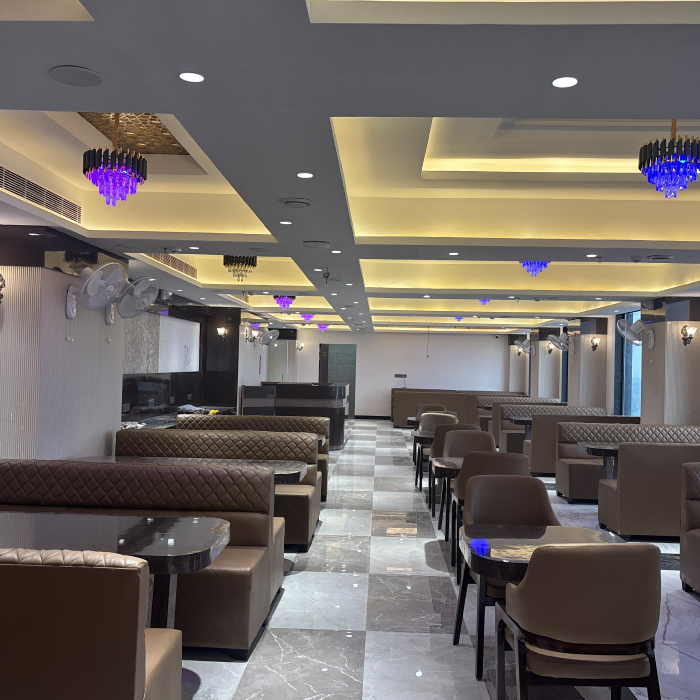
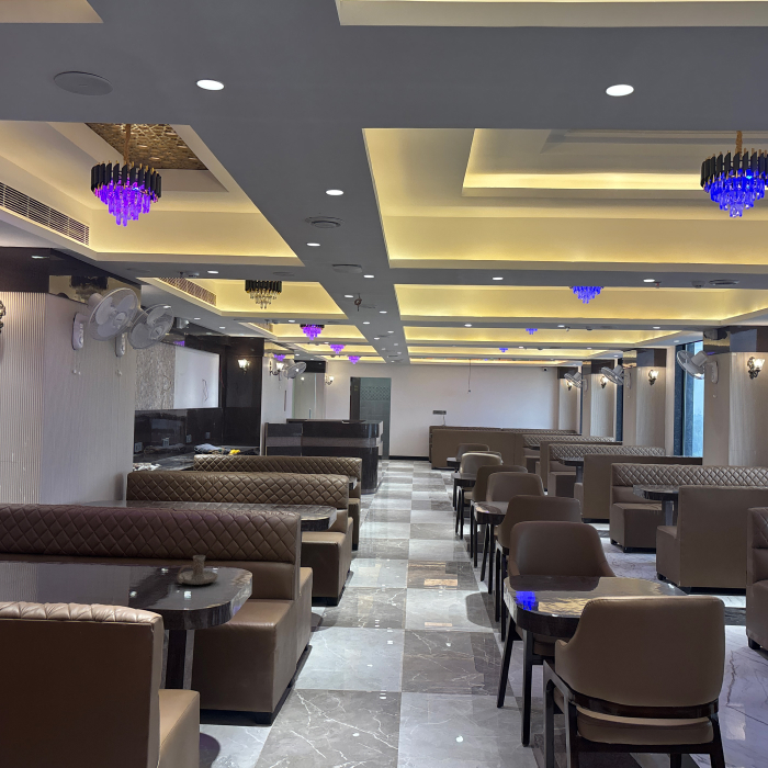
+ candle holder [176,554,219,586]
